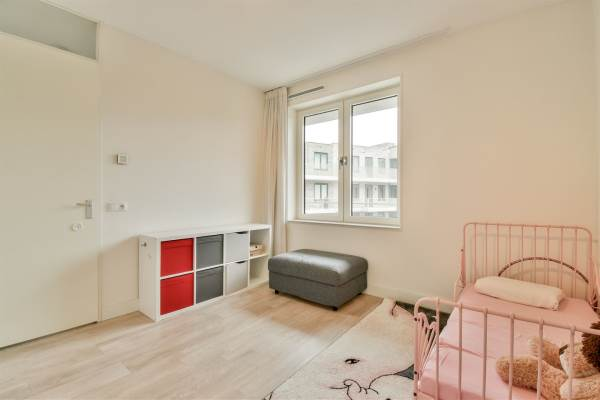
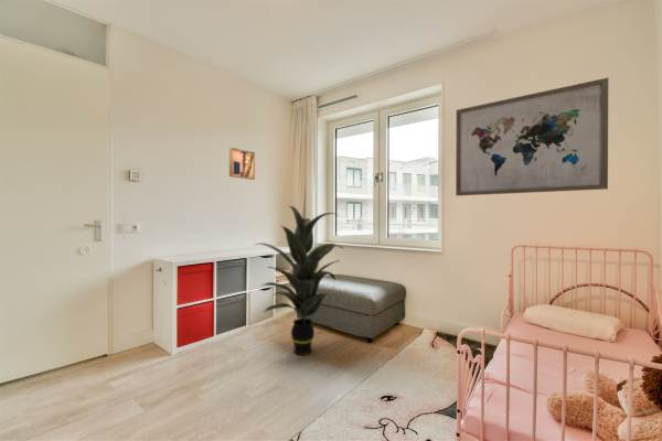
+ indoor plant [254,205,345,356]
+ wall art [455,77,609,197]
+ wall art [228,147,256,181]
